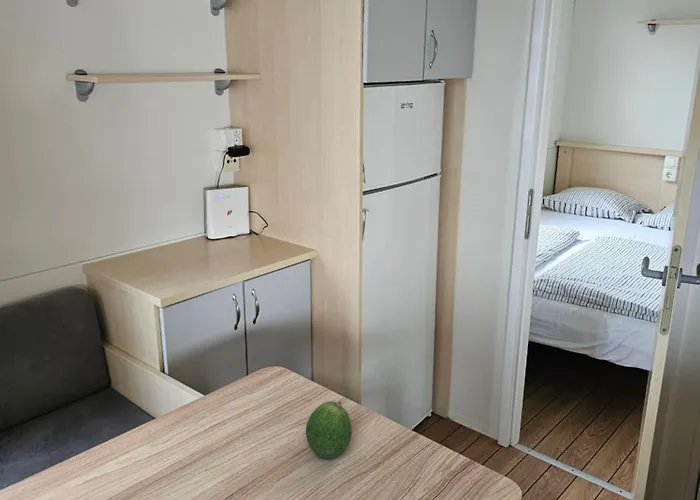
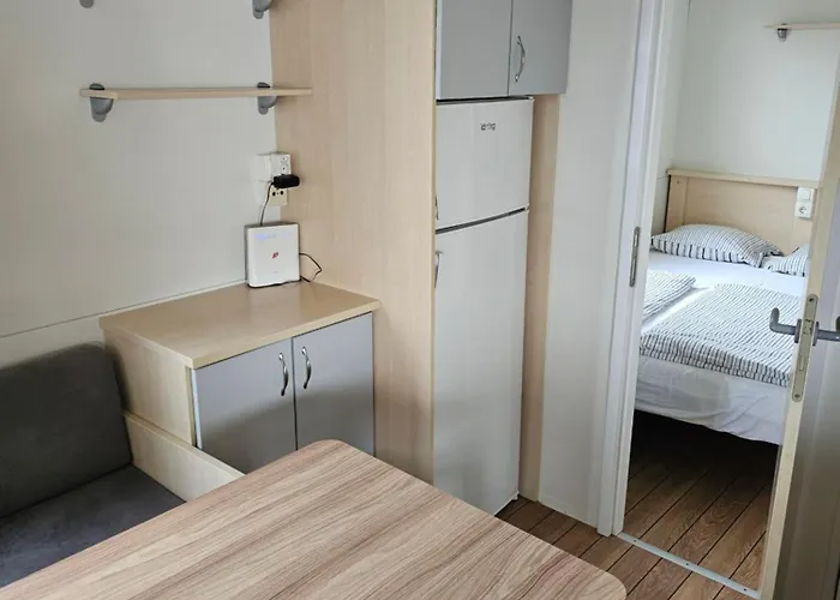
- fruit [305,400,353,459]
